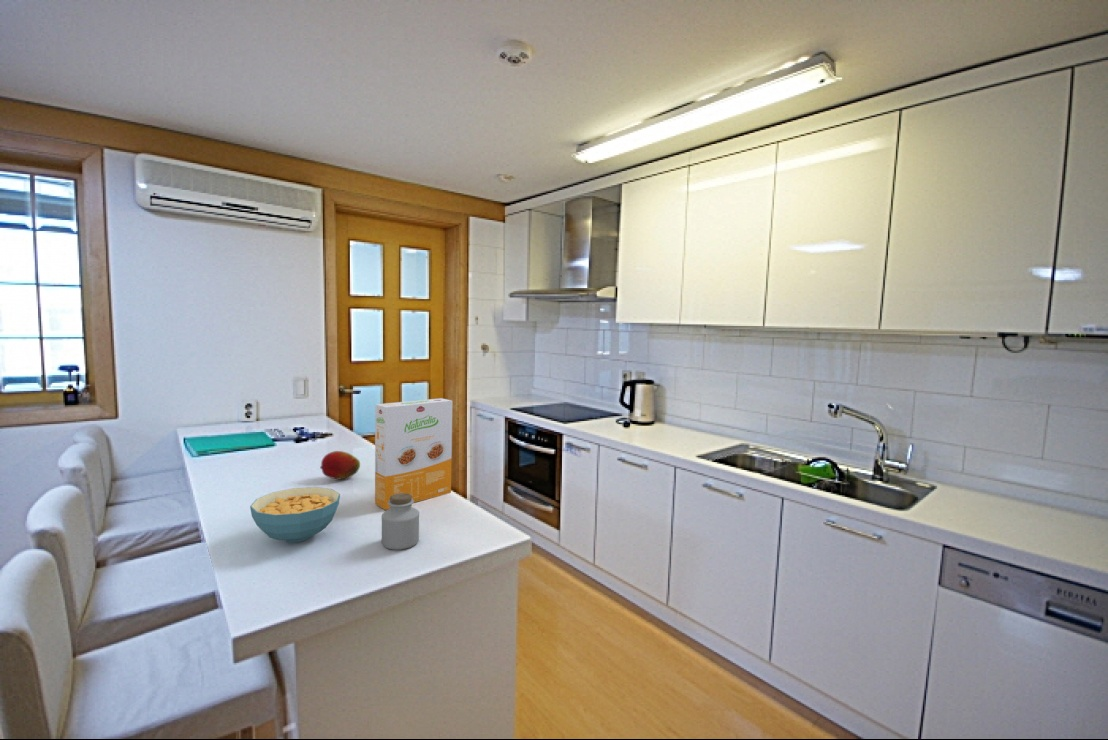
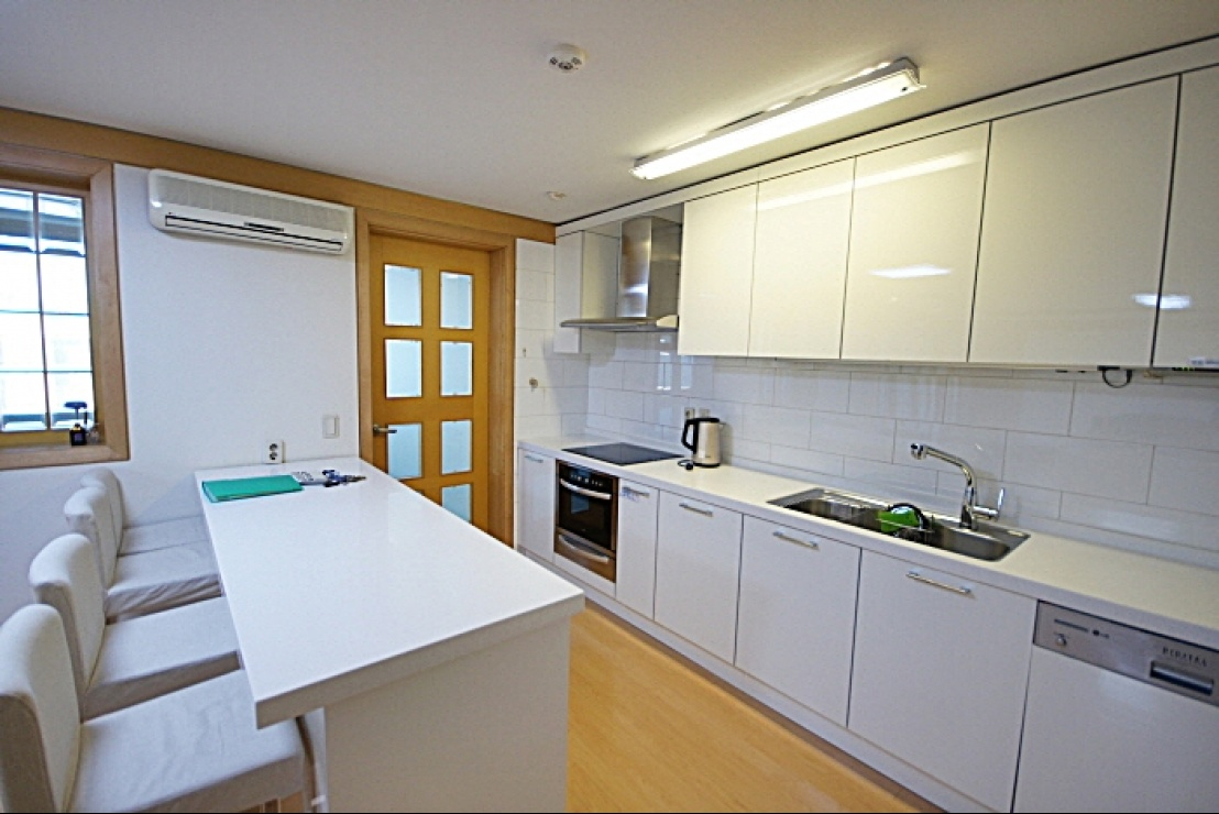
- cereal box [374,397,453,511]
- cereal bowl [249,486,341,543]
- fruit [319,450,361,481]
- jar [381,493,420,551]
